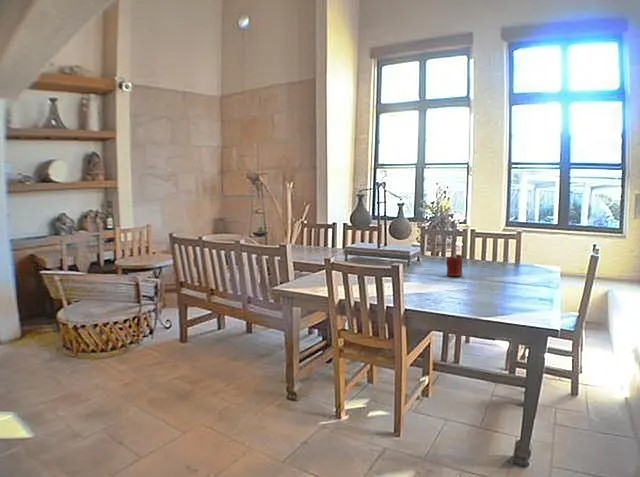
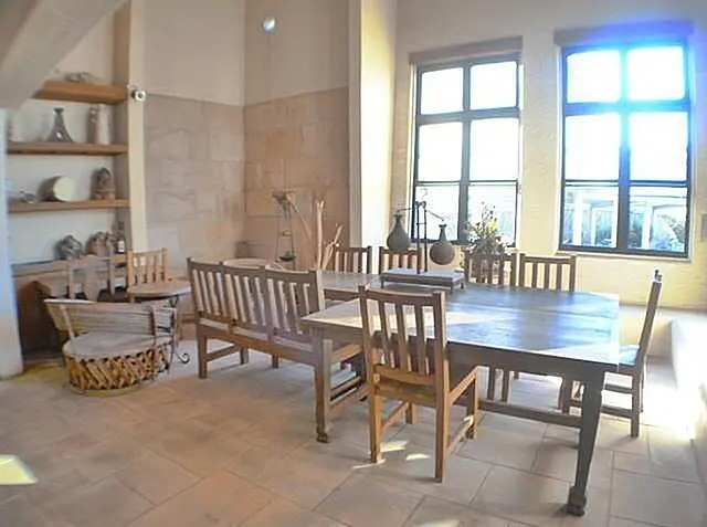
- candle [445,252,463,277]
